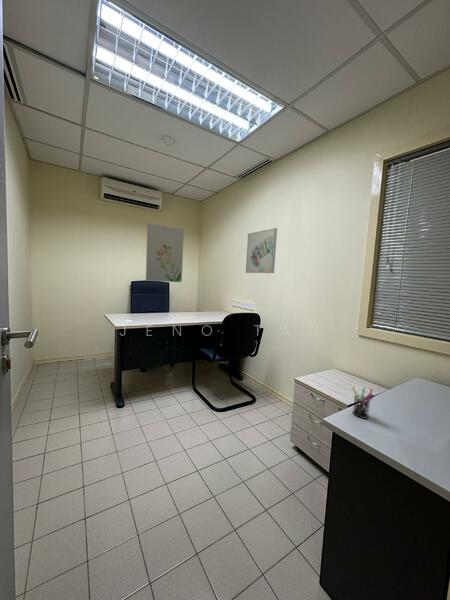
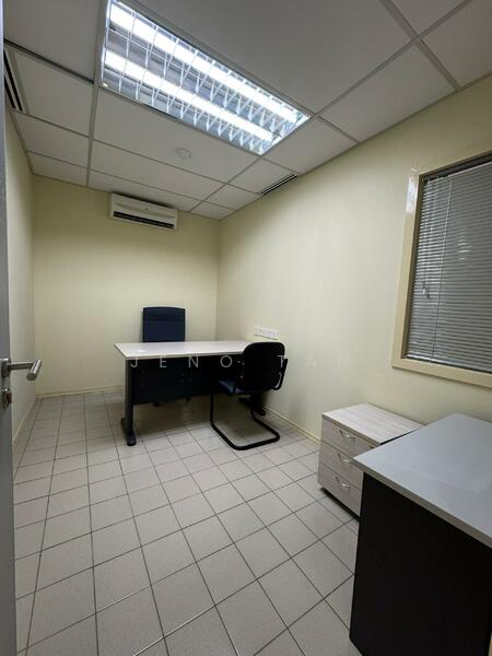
- wall art [145,222,185,283]
- pen holder [351,386,376,420]
- wall art [245,227,278,274]
